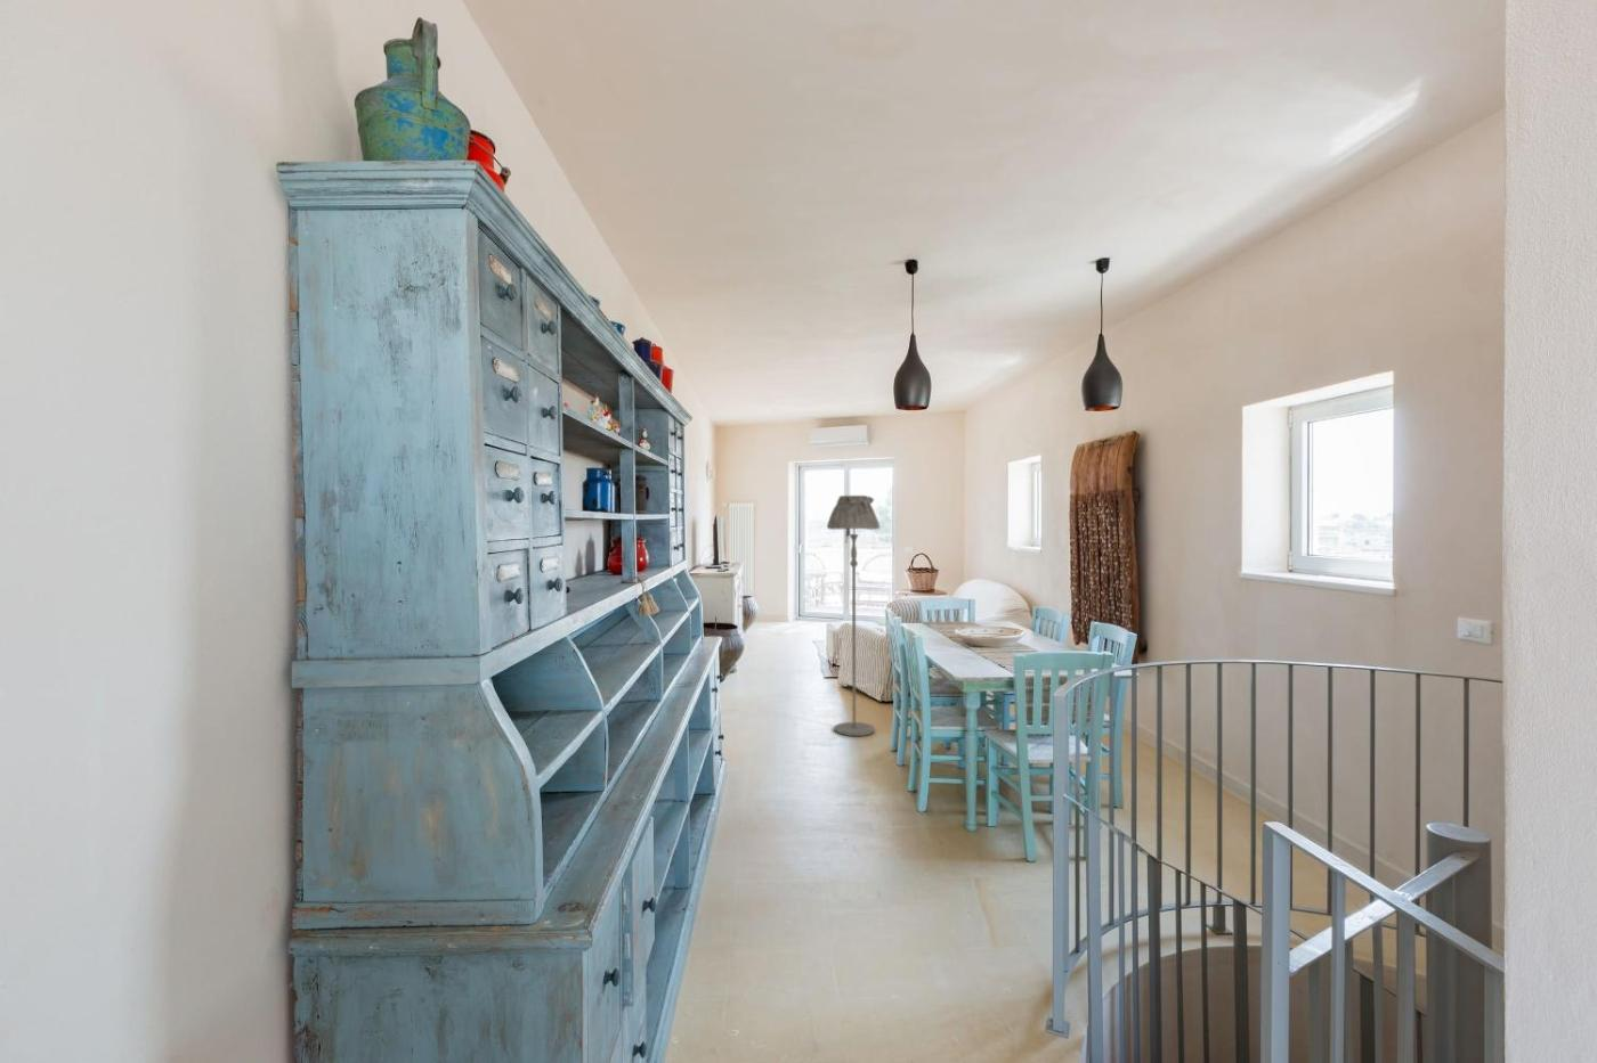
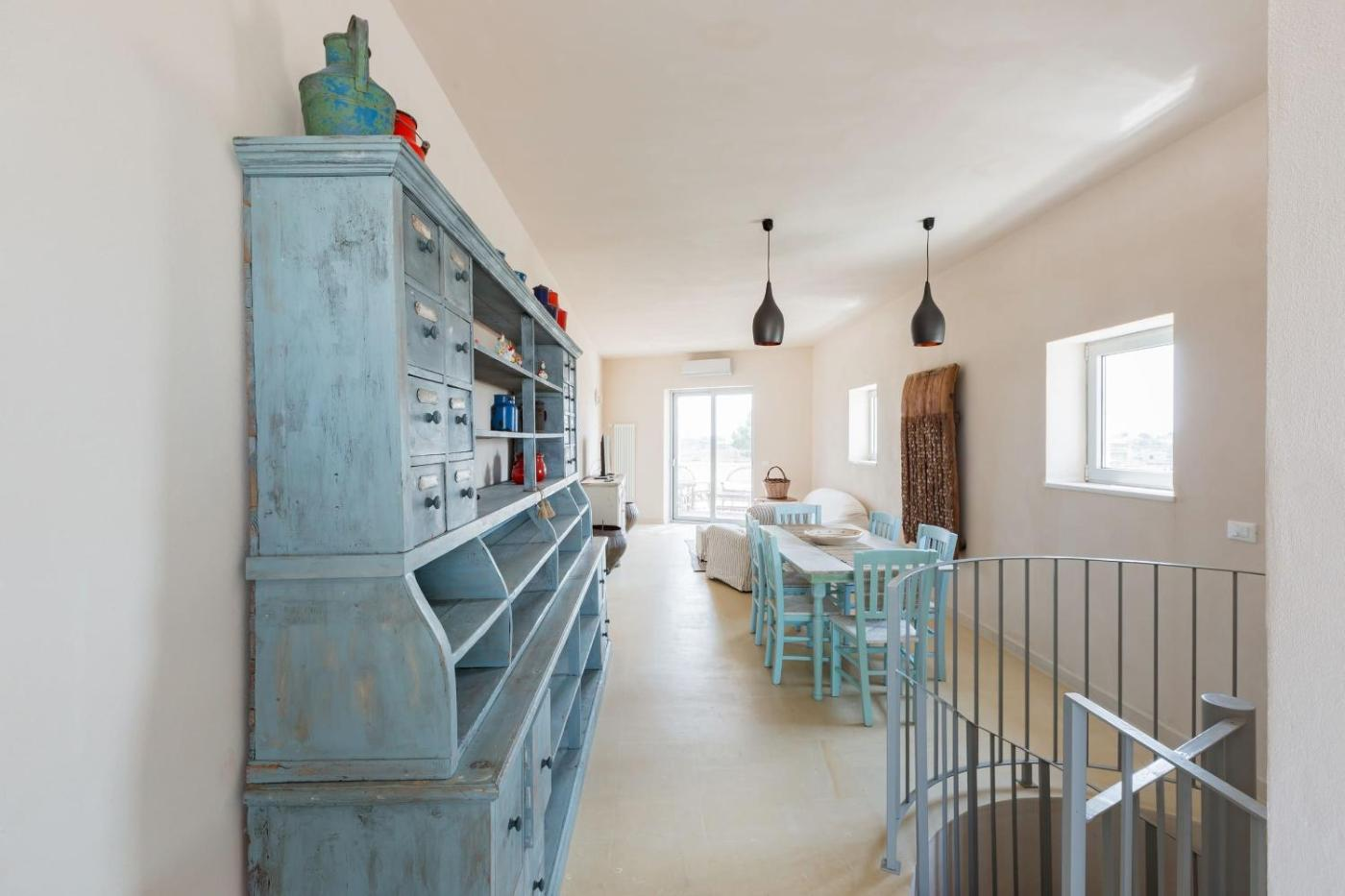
- floor lamp [826,495,881,737]
